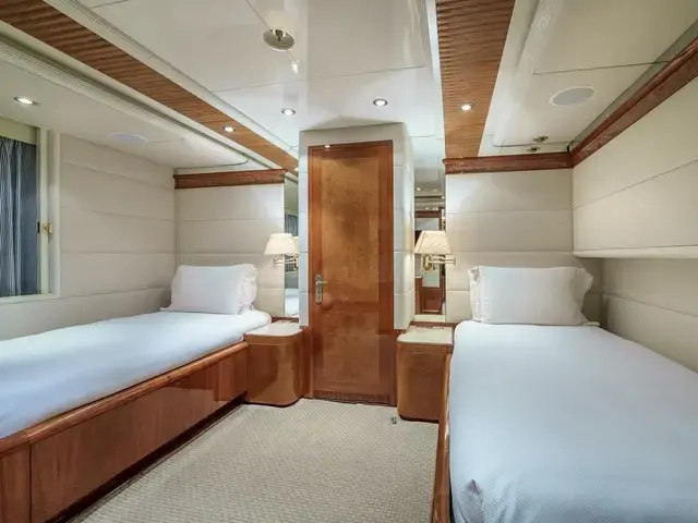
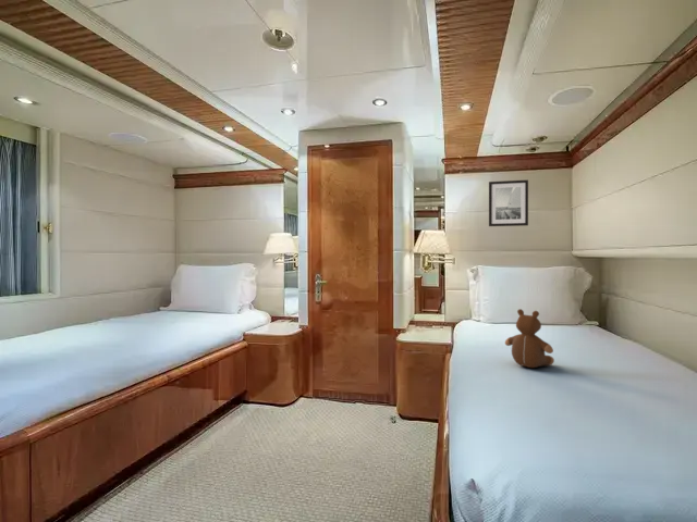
+ wall art [488,178,529,227]
+ teddy bear [504,308,555,369]
